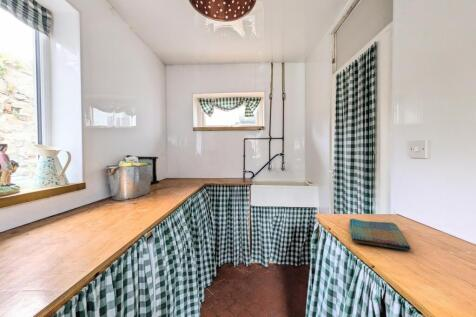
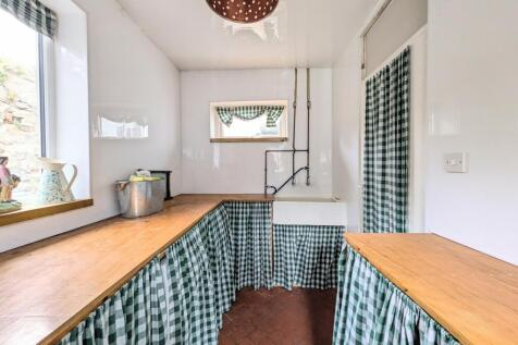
- dish towel [349,217,412,251]
